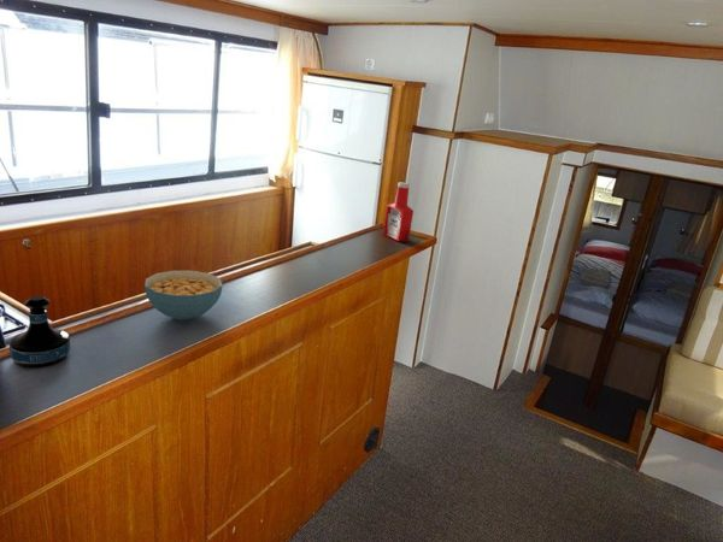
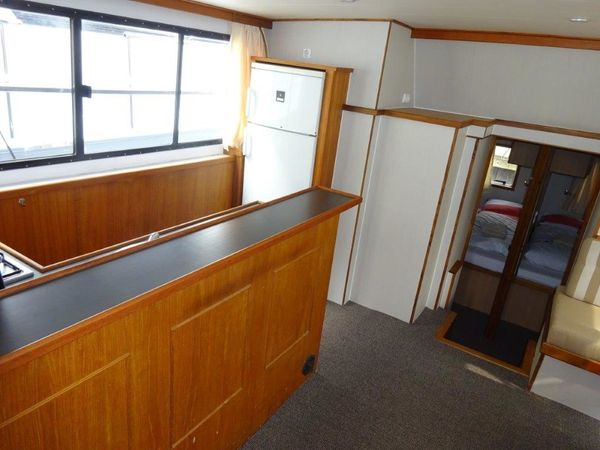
- soap bottle [382,181,415,243]
- tequila bottle [8,295,71,369]
- cereal bowl [143,270,224,322]
